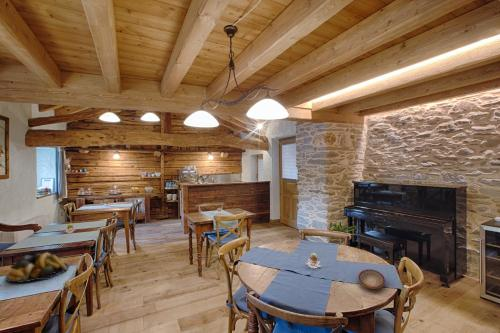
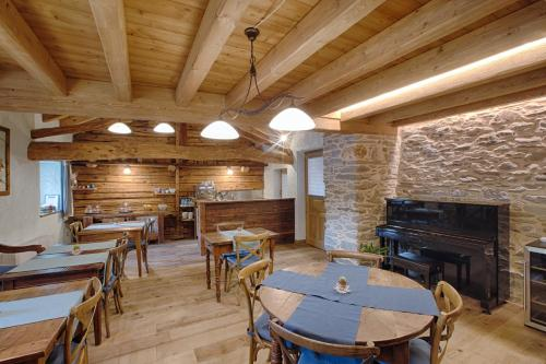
- plate [357,268,386,290]
- fruit bowl [4,252,70,284]
